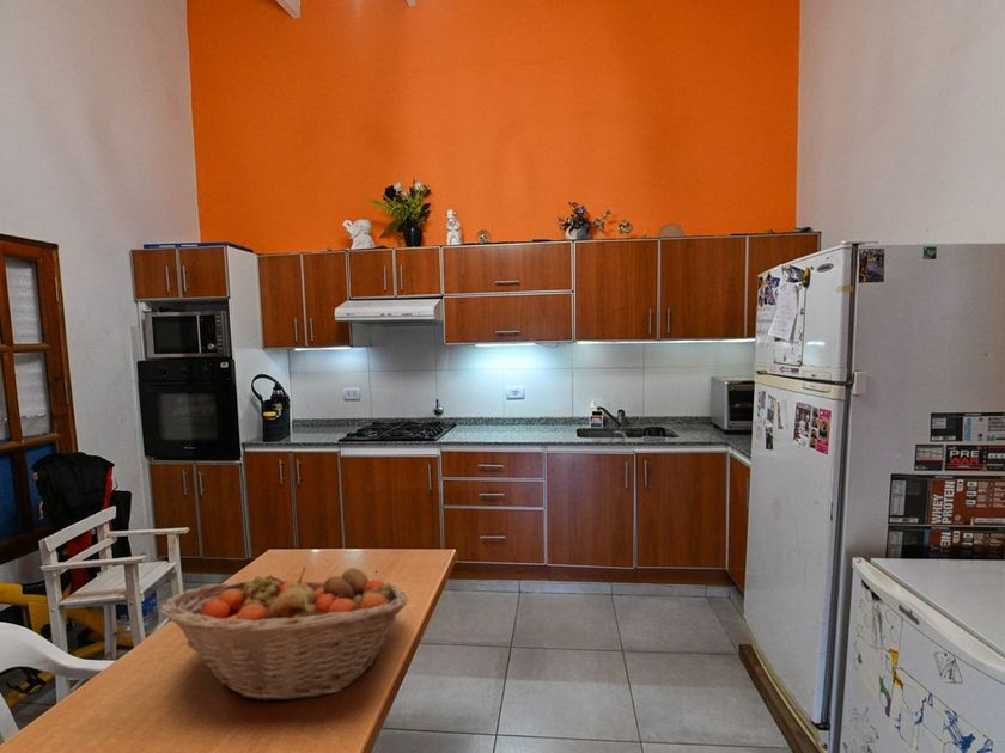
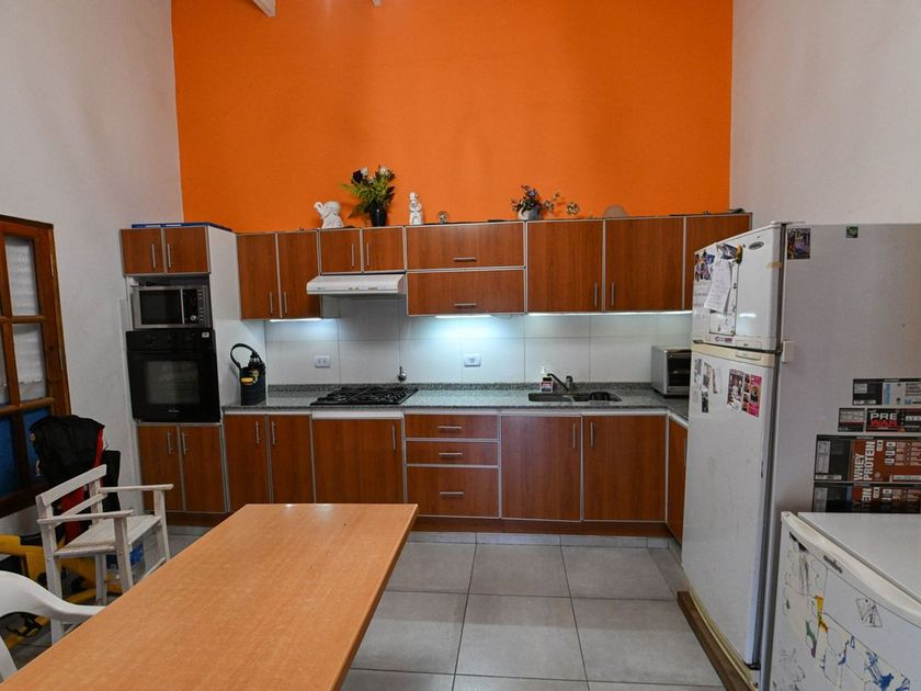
- fruit basket [159,565,409,703]
